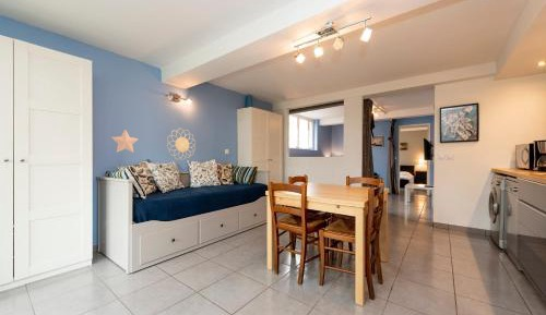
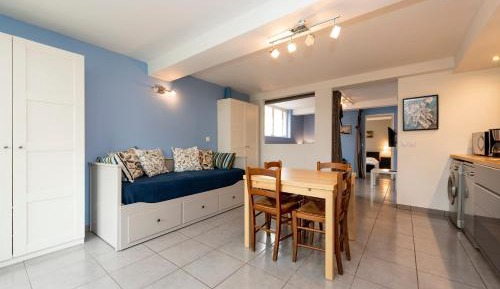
- decorative wall piece [166,128,198,161]
- decorative star [110,129,140,154]
